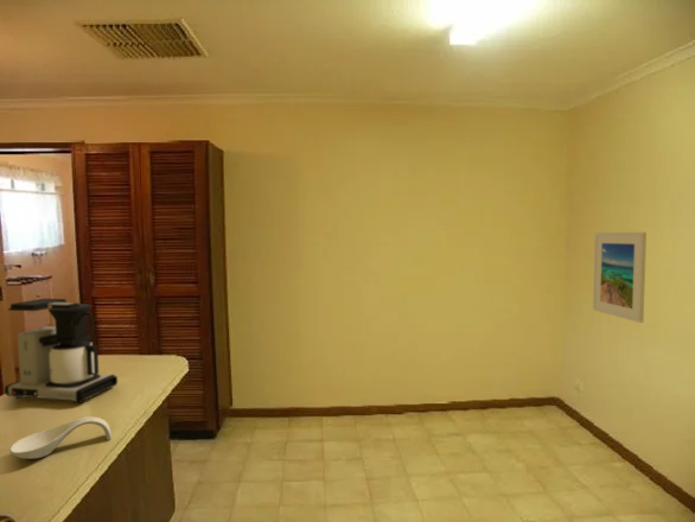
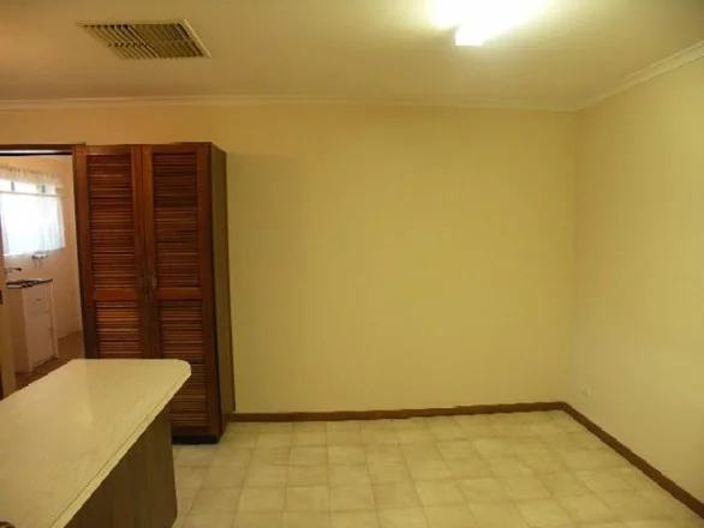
- coffee maker [4,298,119,405]
- spoon rest [8,415,113,460]
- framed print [592,231,648,324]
